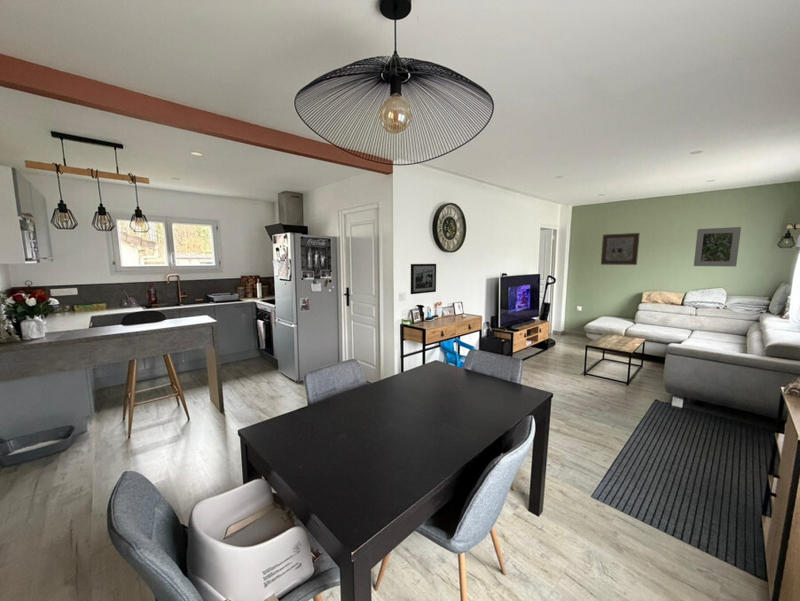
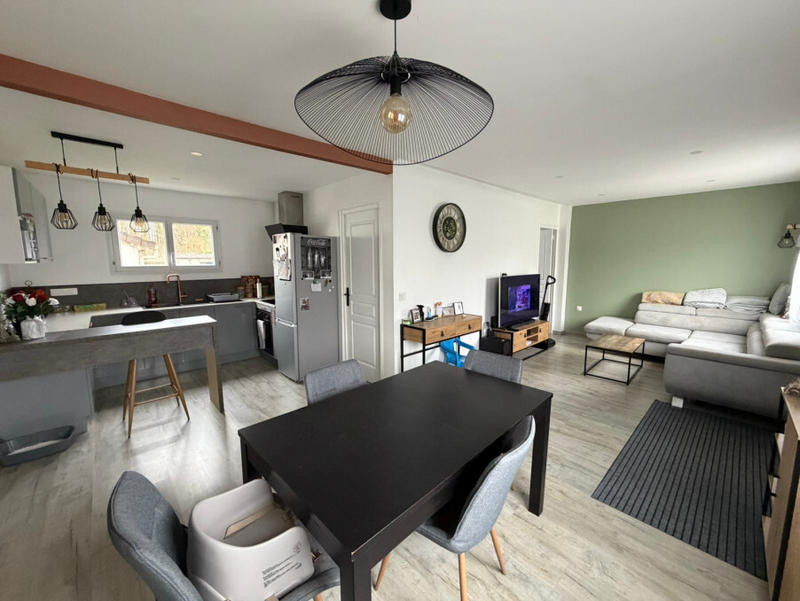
- picture frame [410,263,437,295]
- wall art [600,232,641,266]
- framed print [693,226,742,268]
